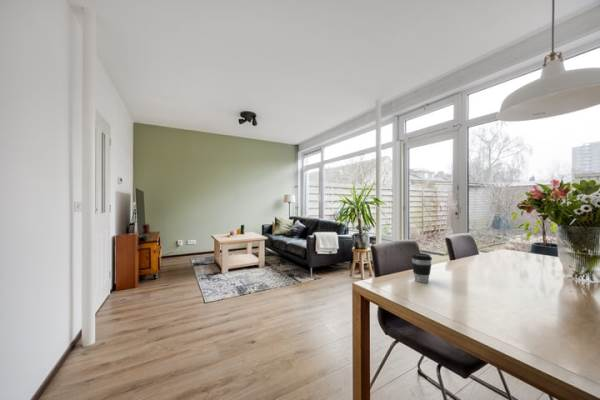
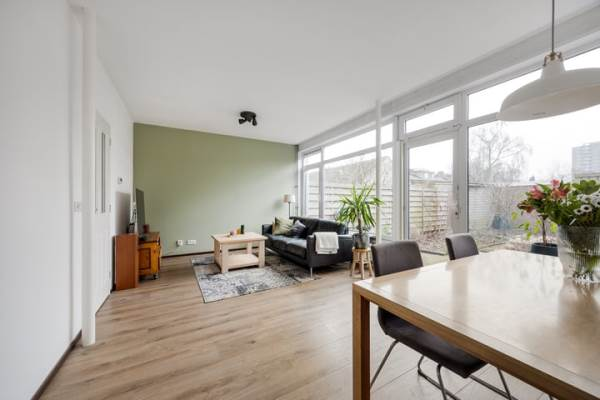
- coffee cup [410,252,433,284]
